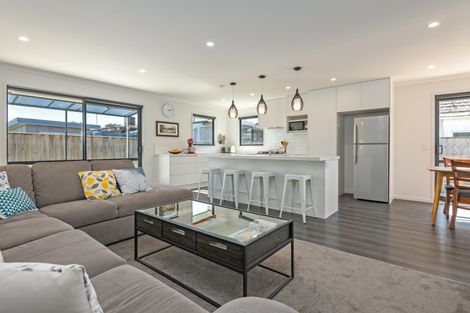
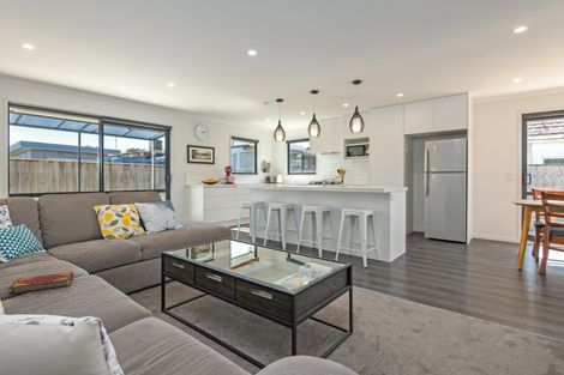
+ hardback book [7,271,74,296]
